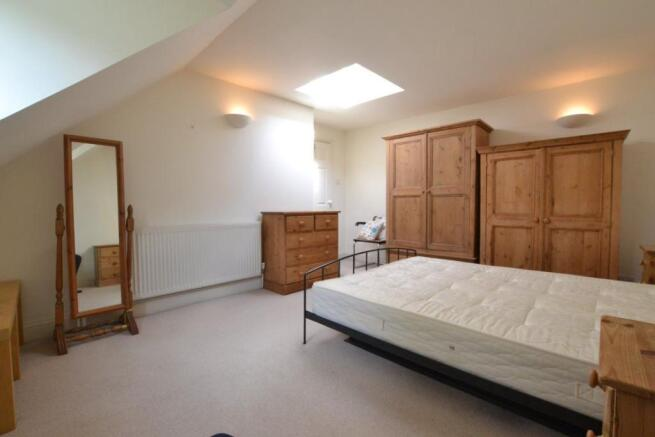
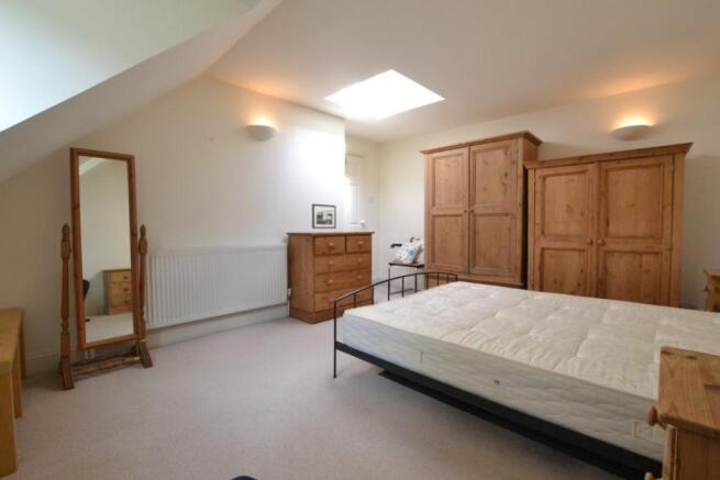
+ picture frame [311,203,337,230]
